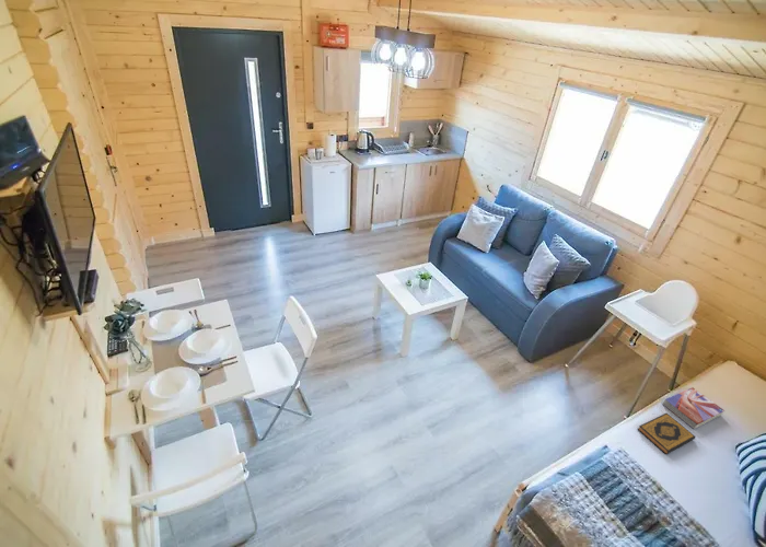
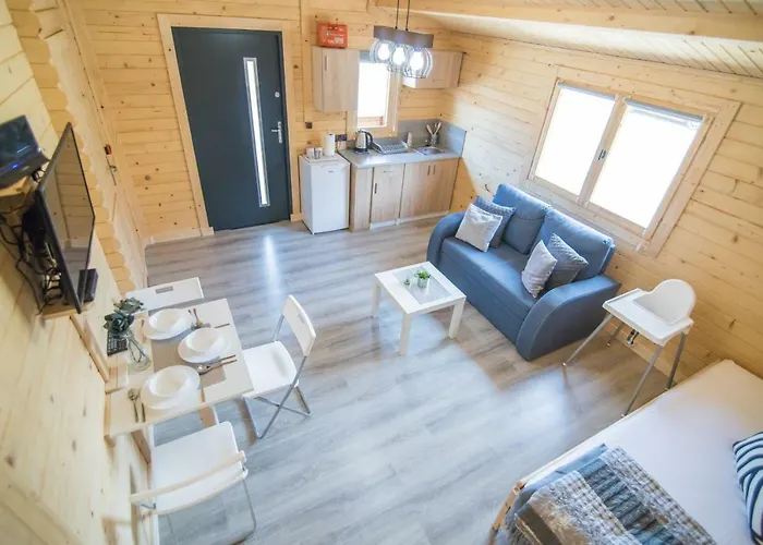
- textbook [662,386,726,430]
- hardback book [637,412,697,455]
